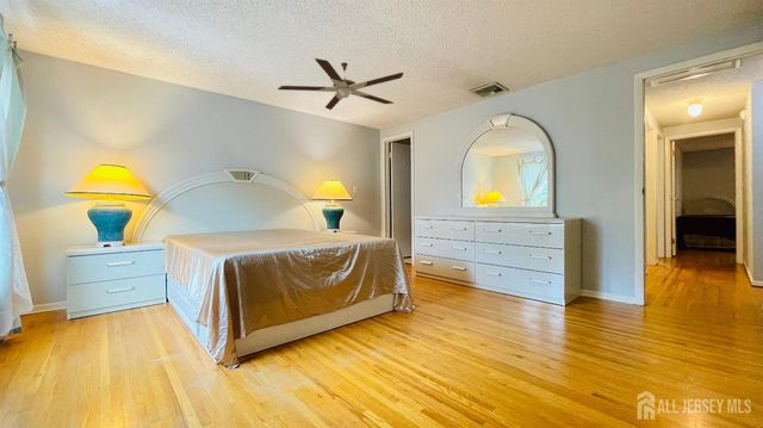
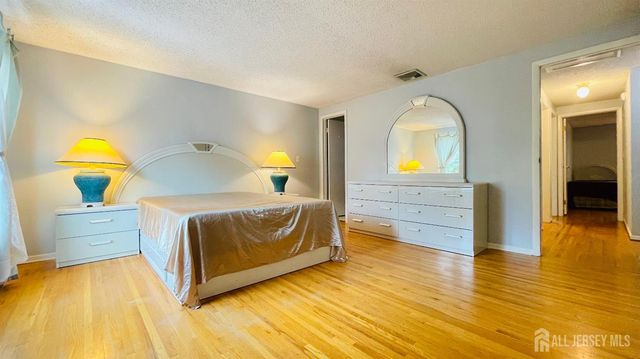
- ceiling fan [277,57,404,111]
